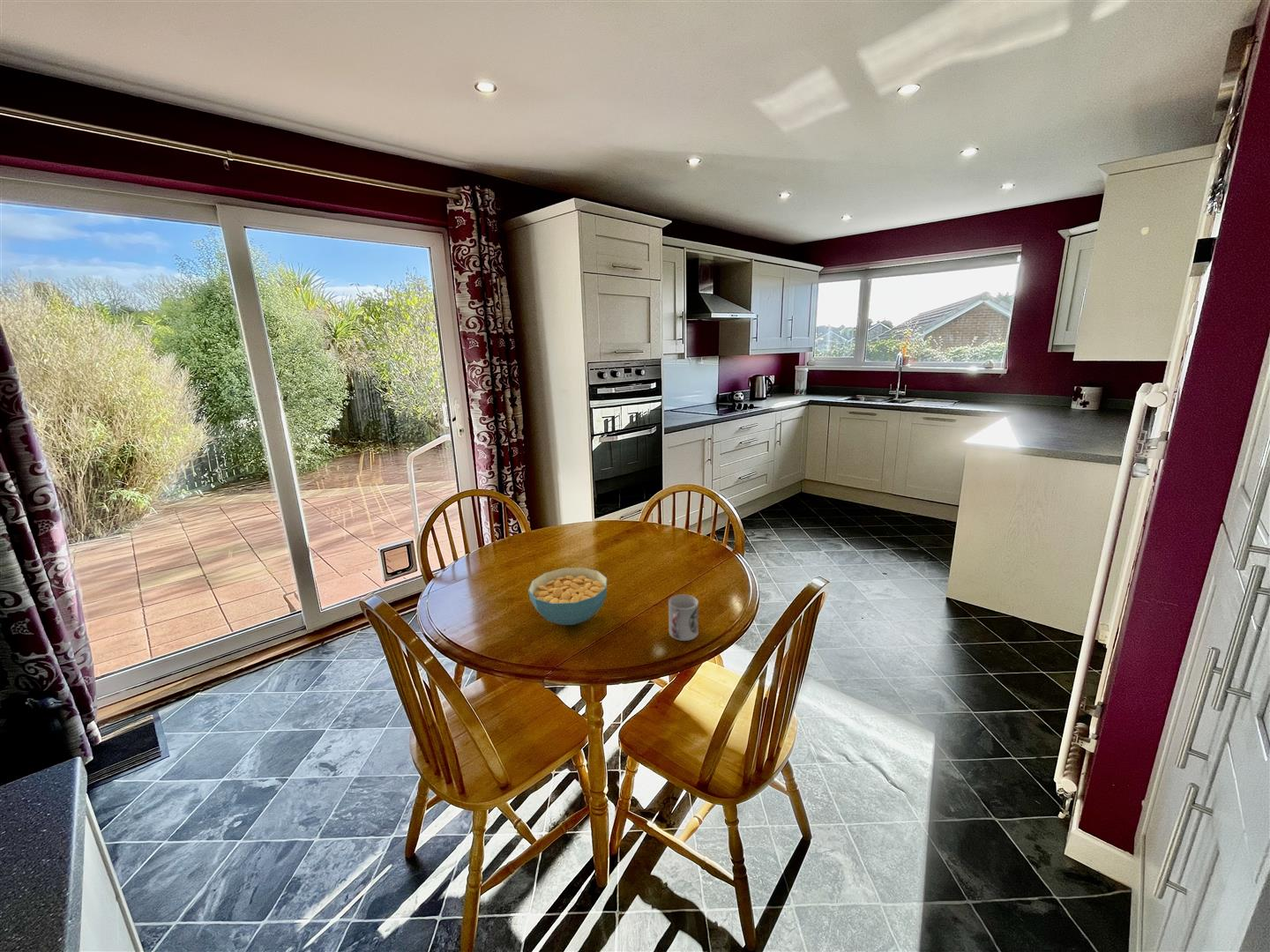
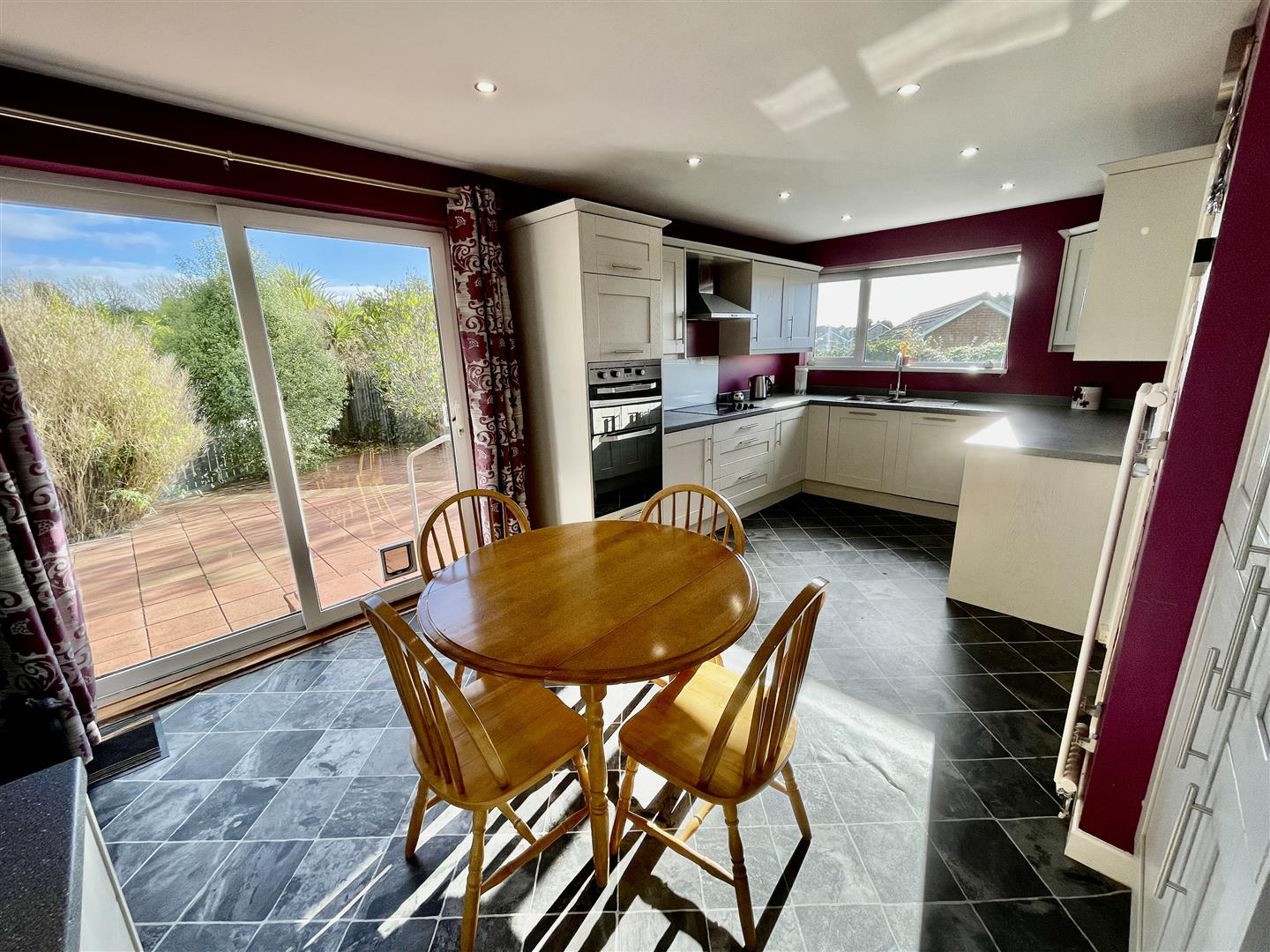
- cup [668,593,699,642]
- cereal bowl [527,567,609,626]
